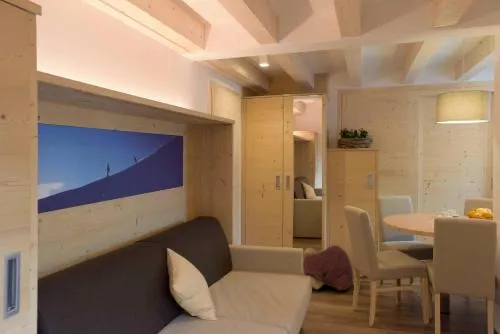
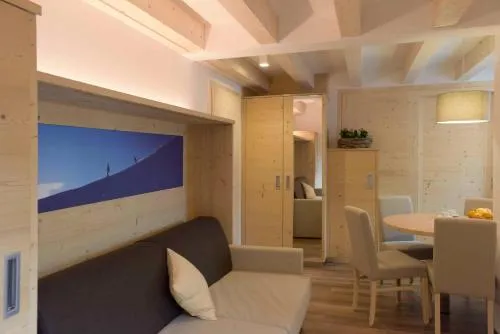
- backpack [303,244,354,292]
